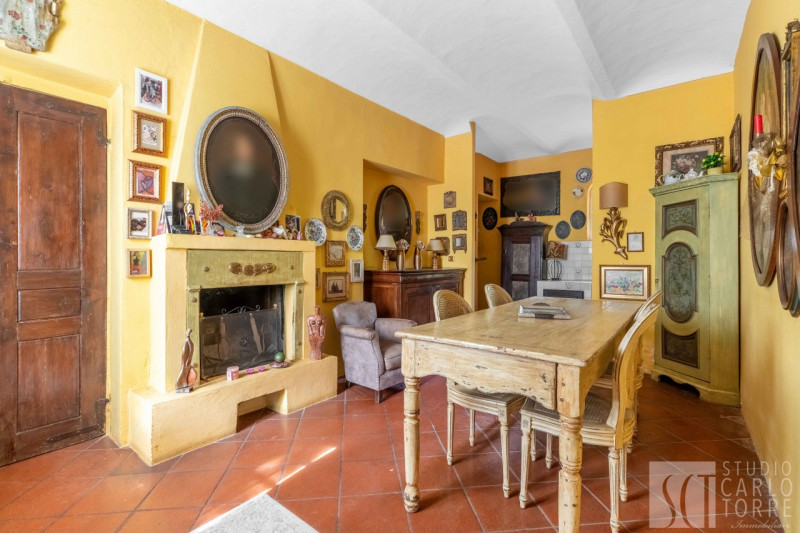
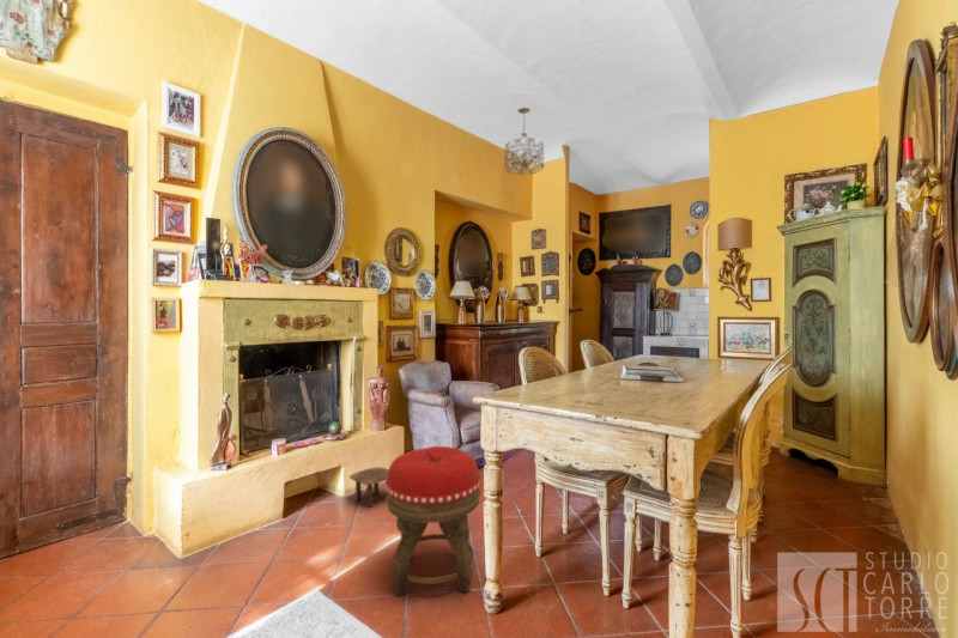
+ side table [348,466,389,509]
+ footstool [384,445,481,597]
+ chandelier [503,105,545,176]
